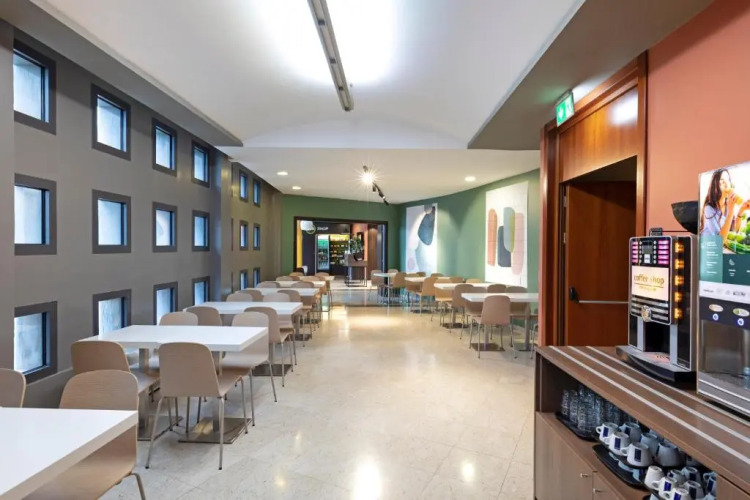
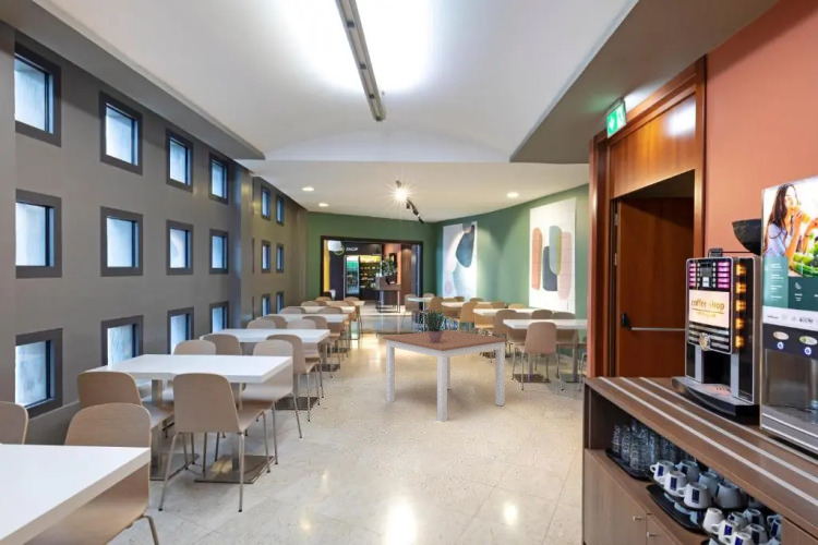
+ dining table [382,328,509,423]
+ potted plant [422,308,446,343]
